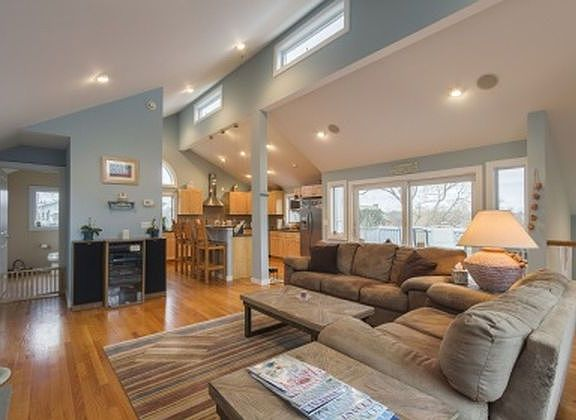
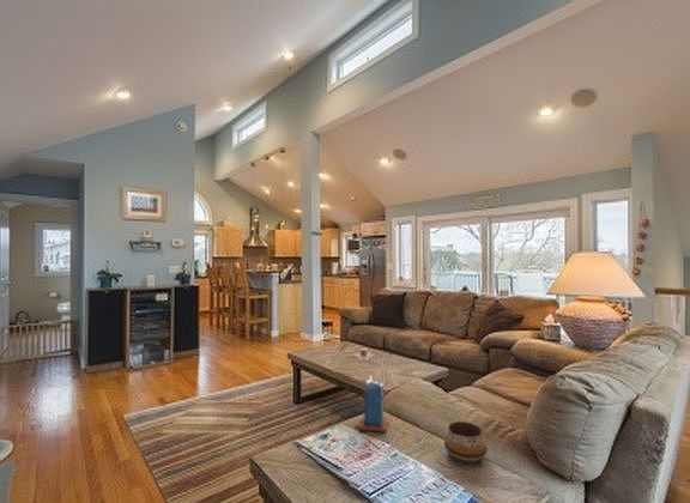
+ decorative bowl [443,420,488,466]
+ candle [357,374,389,434]
